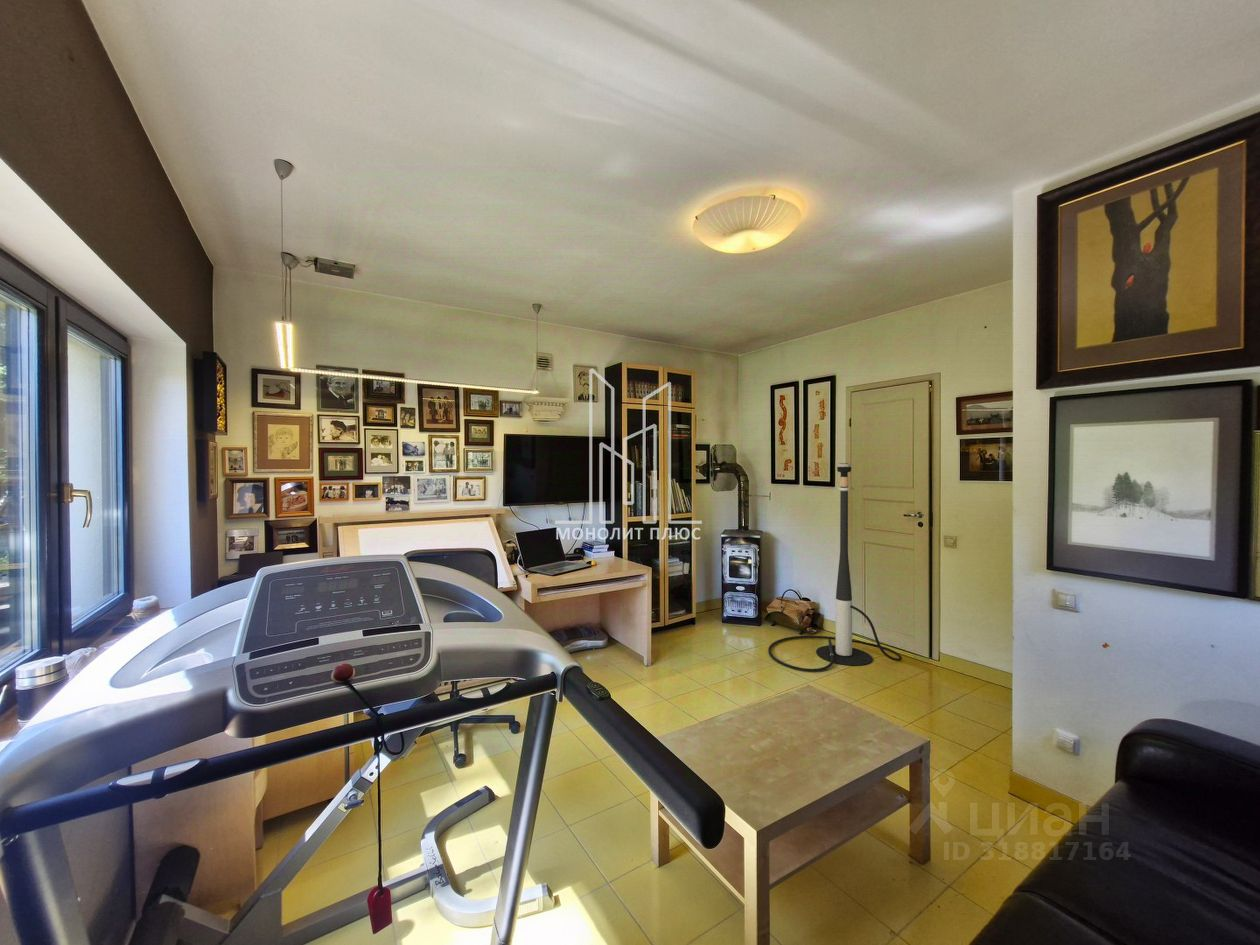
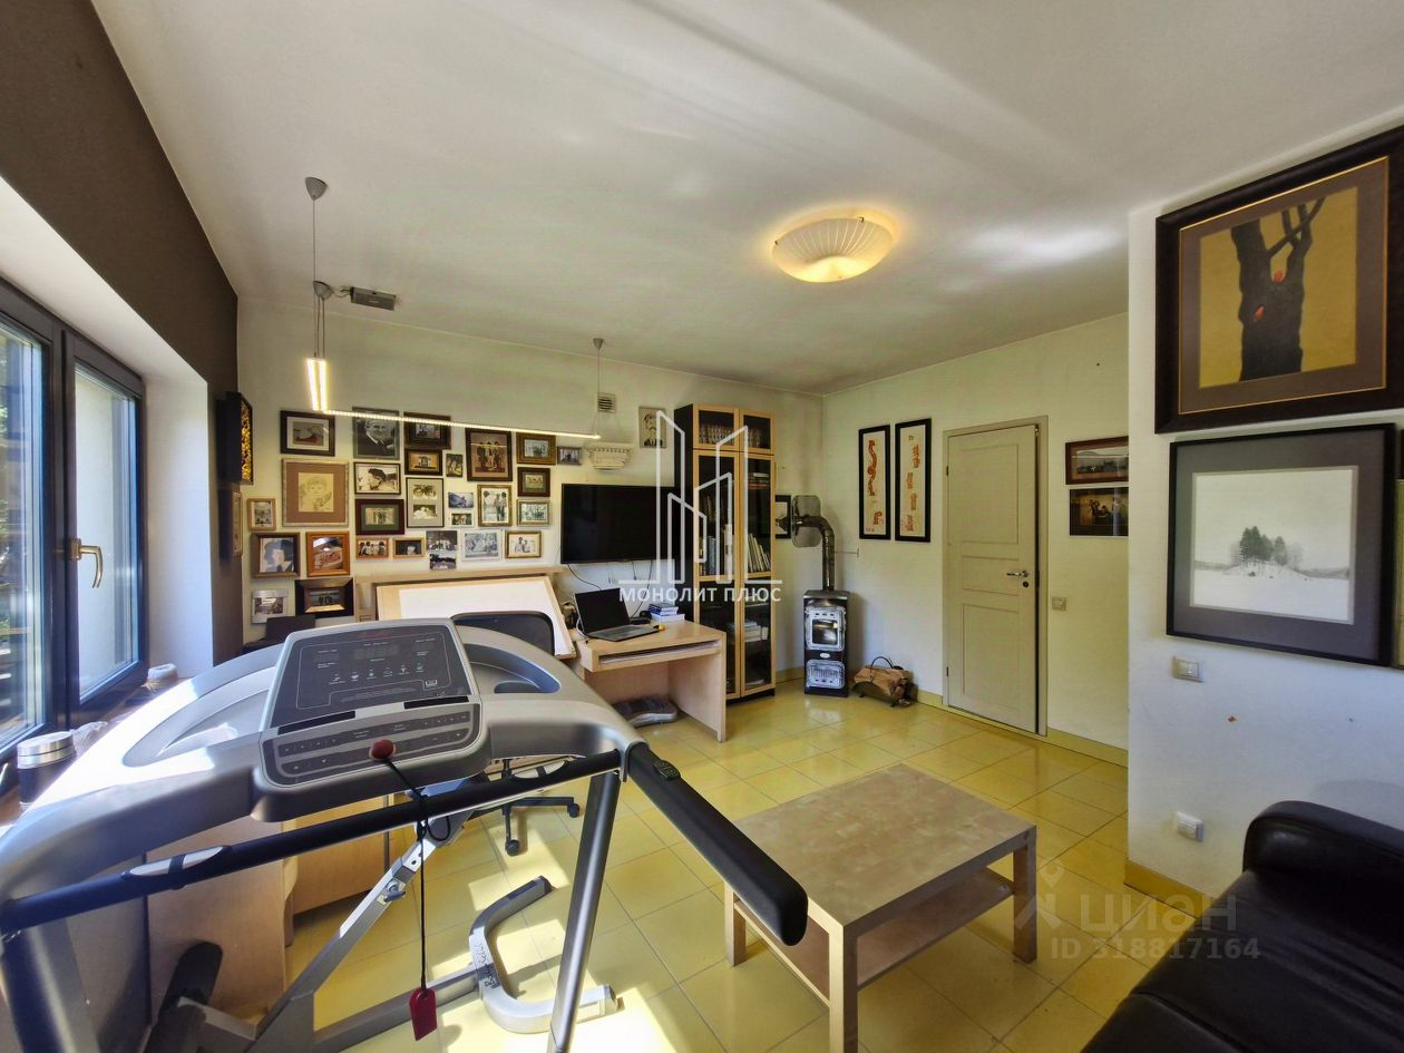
- floor lamp [767,462,903,672]
